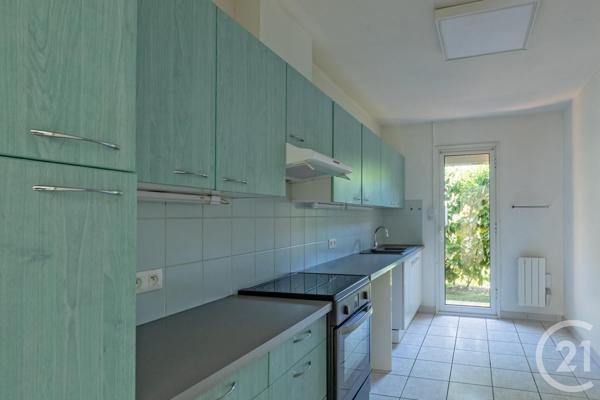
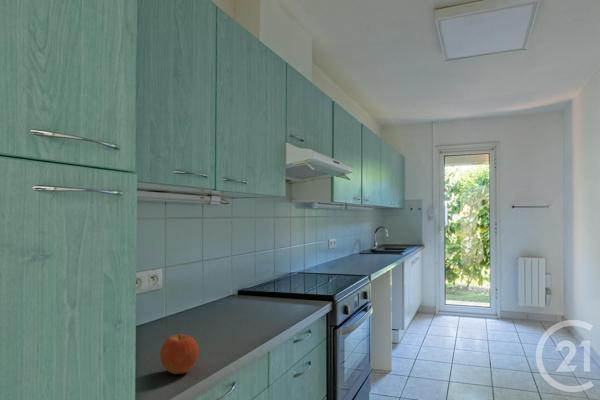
+ fruit [159,333,200,375]
